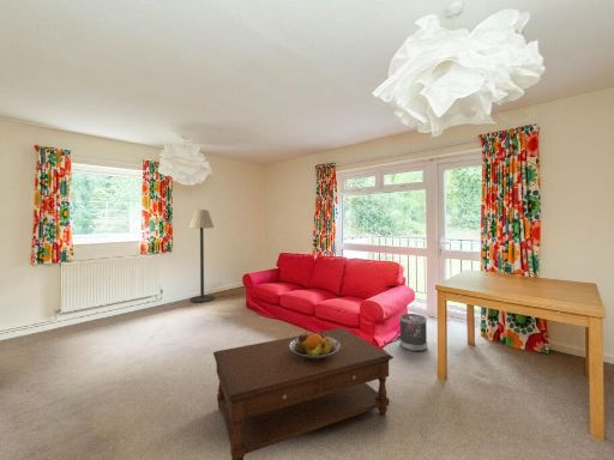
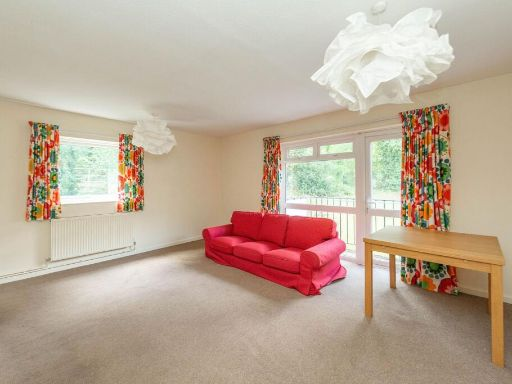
- fruit bowl [289,329,339,359]
- coffee table [212,327,395,460]
- floor lamp [188,208,216,303]
- wastebasket [398,313,428,352]
